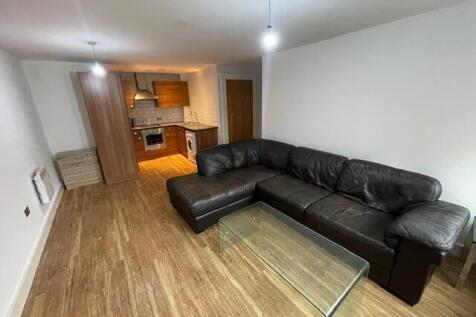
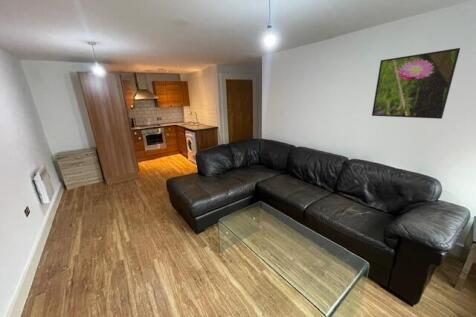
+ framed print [371,47,461,120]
